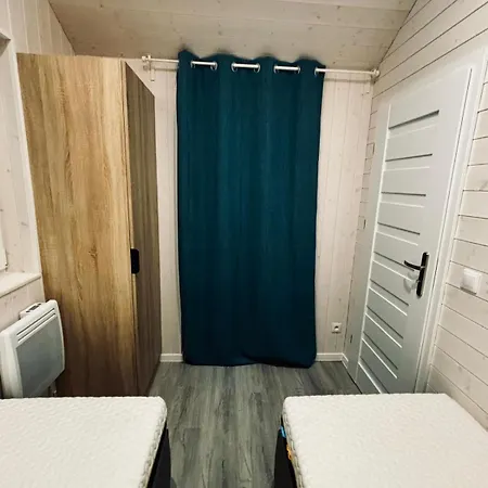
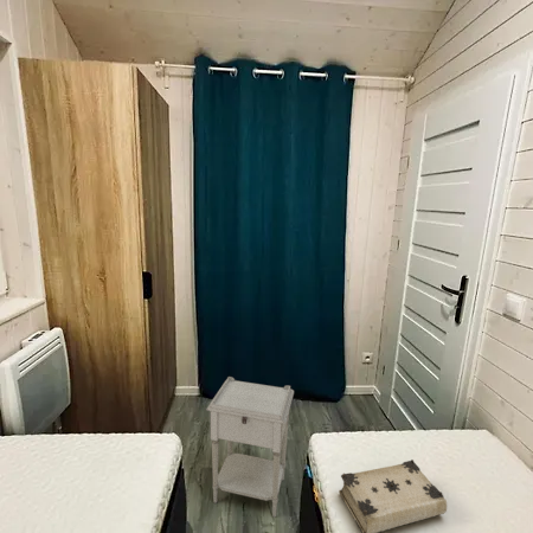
+ nightstand [205,375,295,519]
+ book [338,458,448,533]
